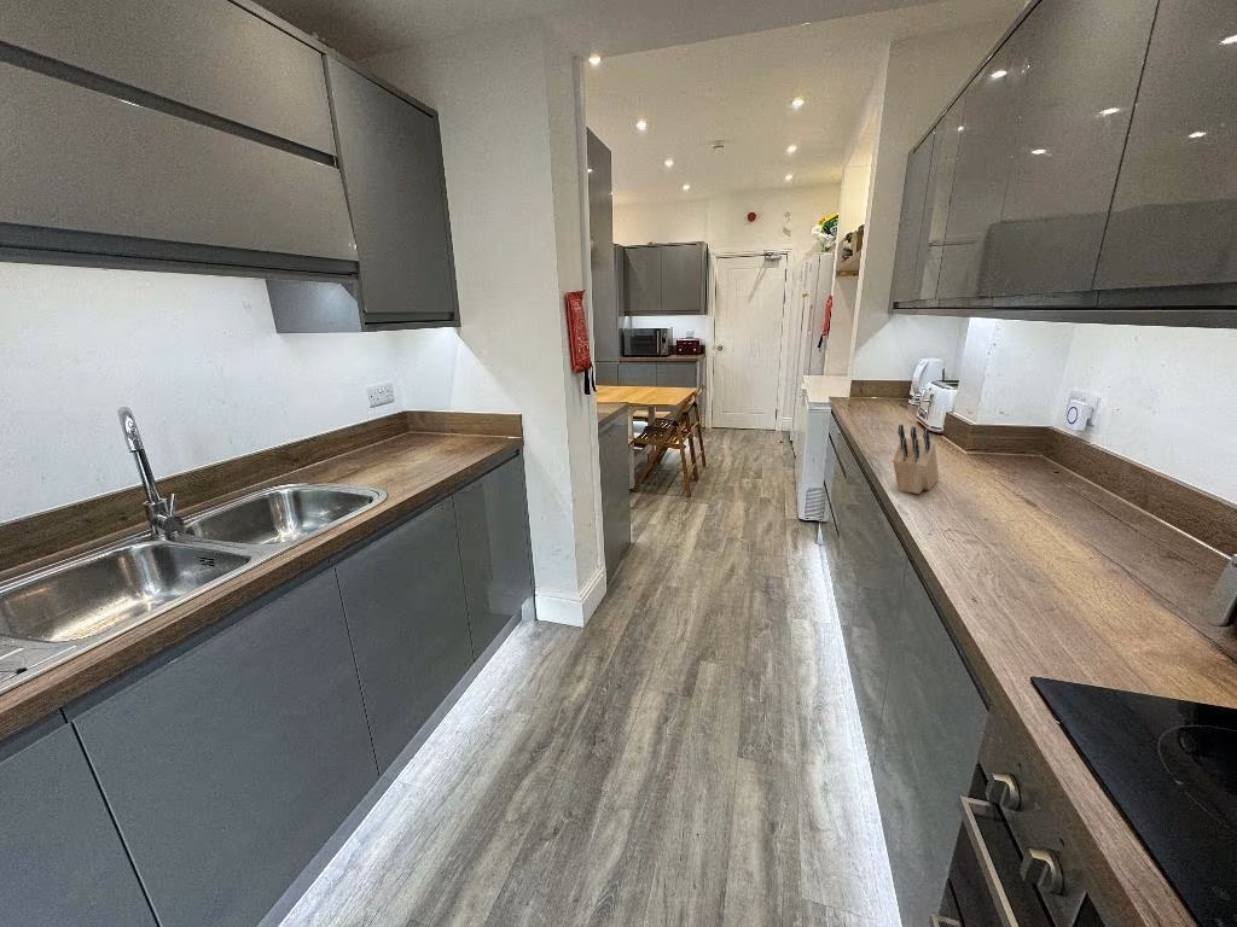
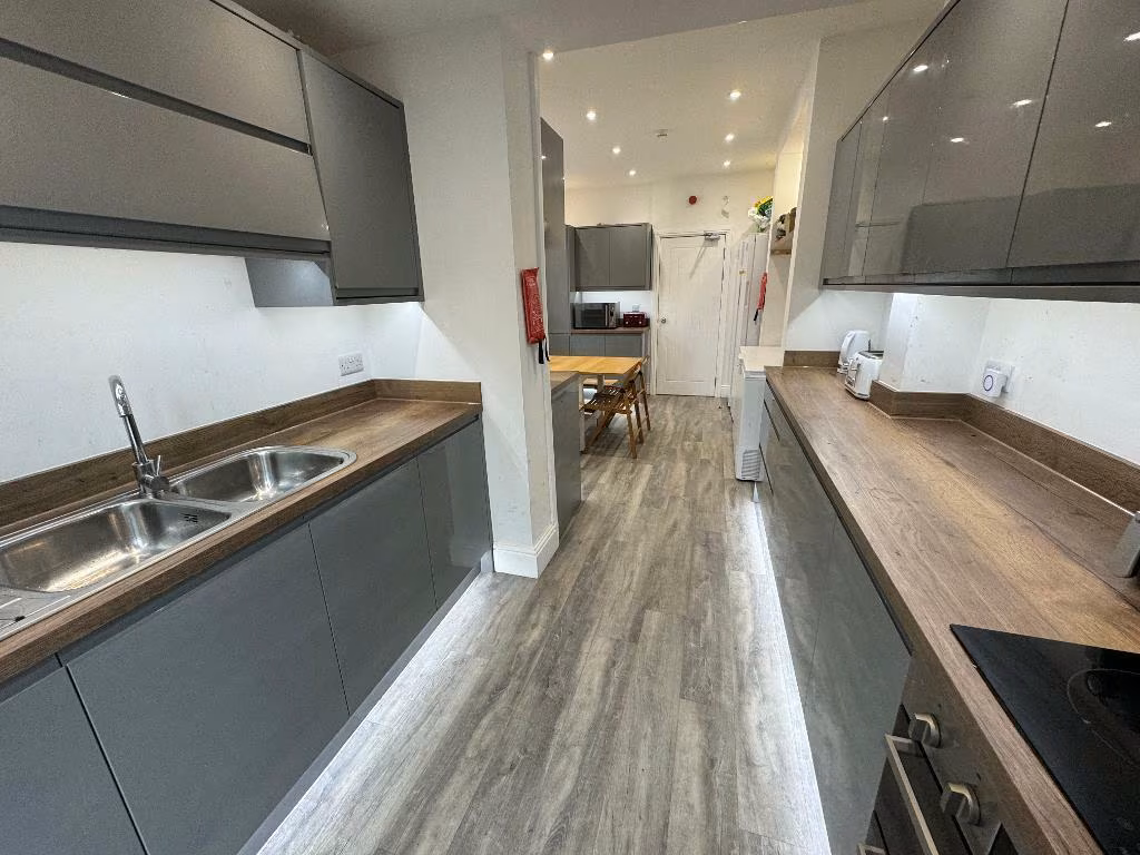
- knife block [892,424,940,495]
